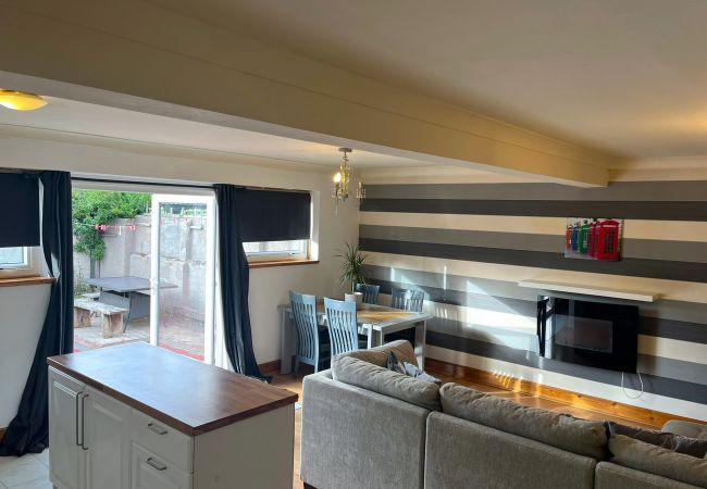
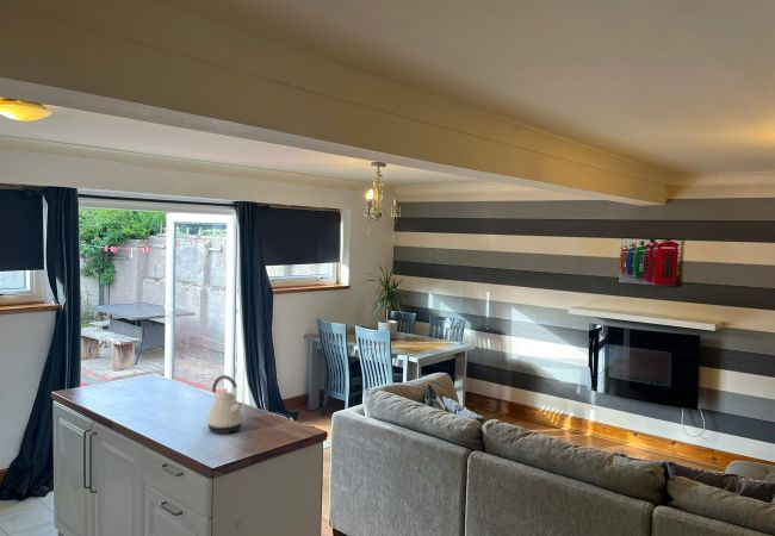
+ kettle [206,374,244,435]
